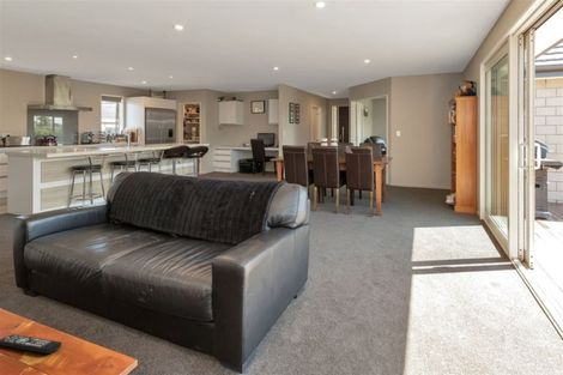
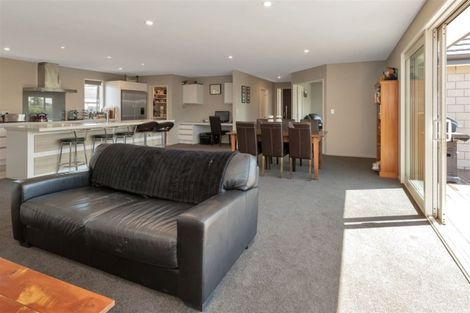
- remote control [0,333,62,355]
